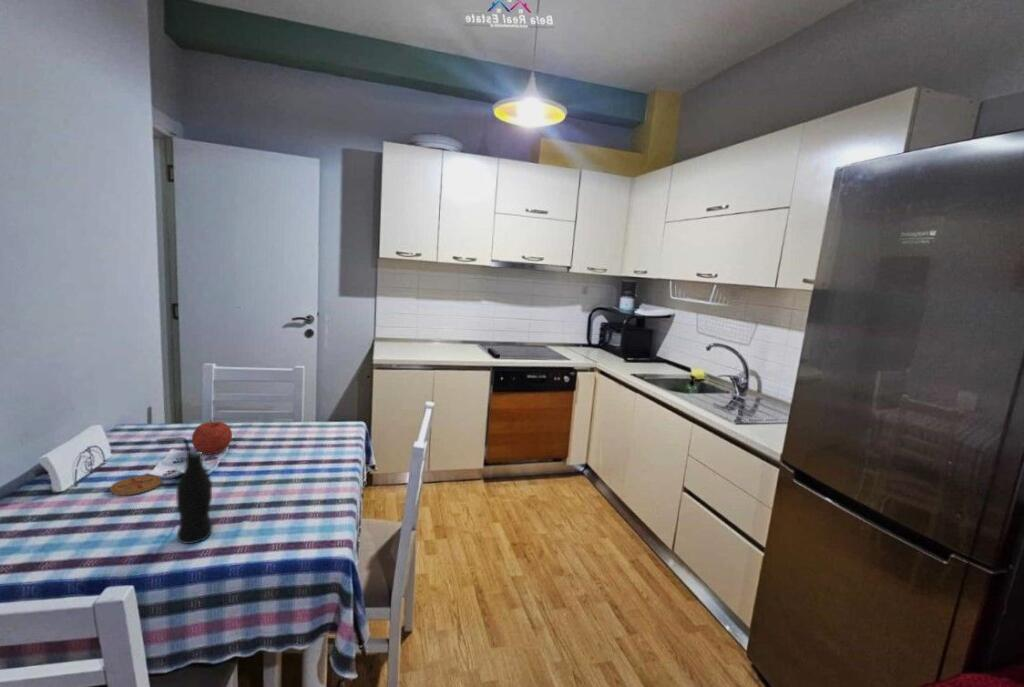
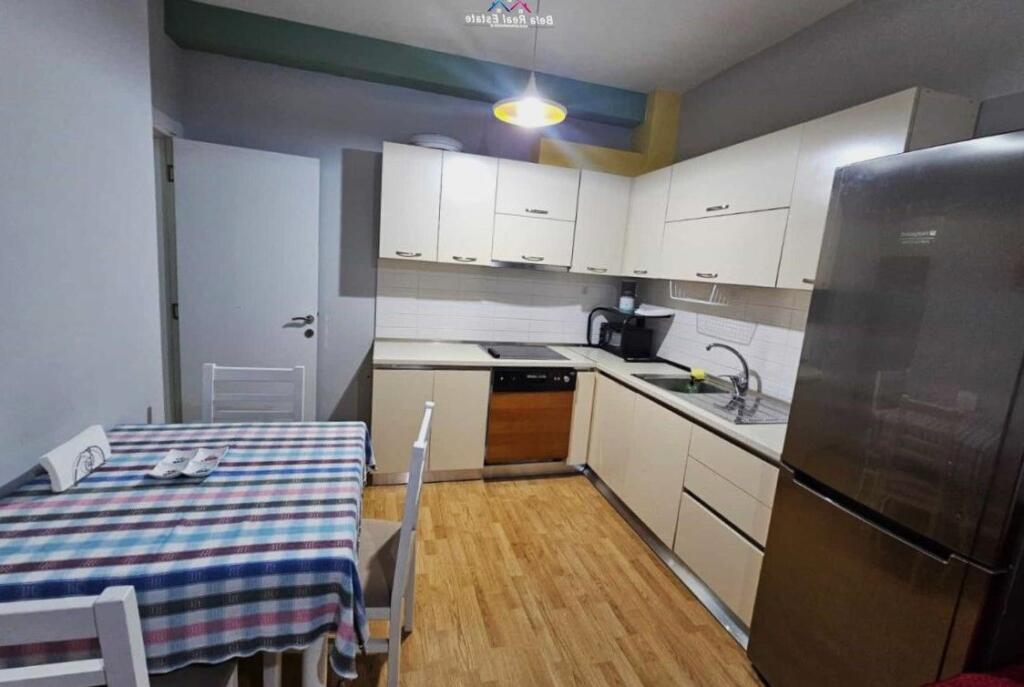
- bottle [155,436,214,545]
- coaster [109,474,162,496]
- fruit [191,419,233,456]
